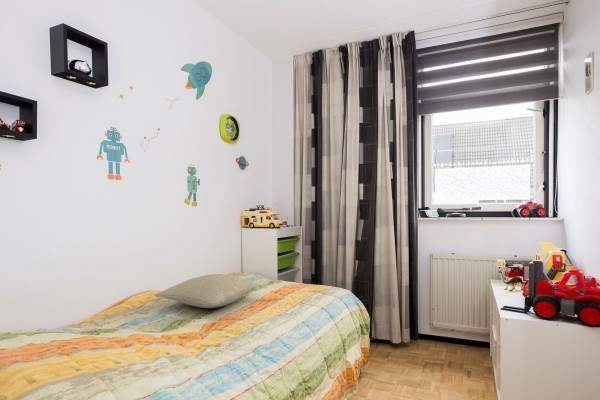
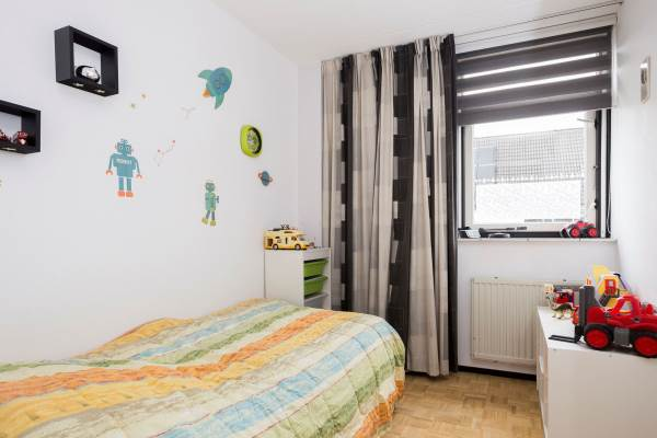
- pillow [154,273,261,309]
